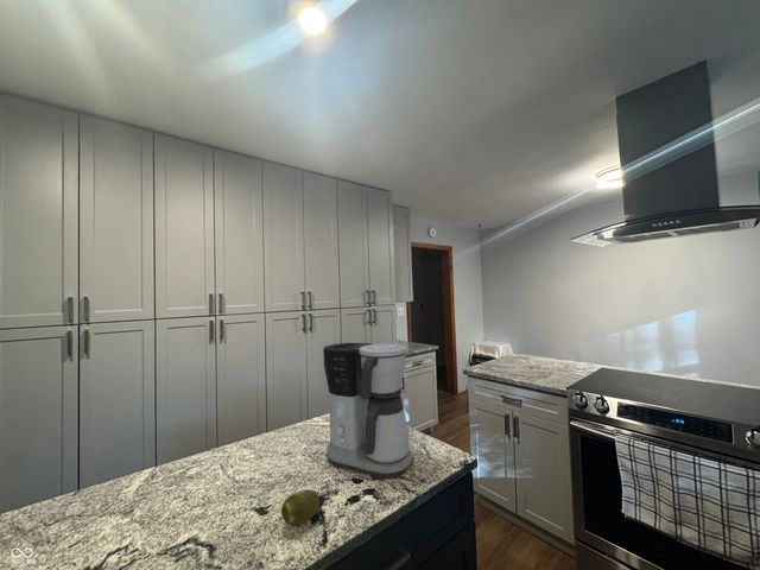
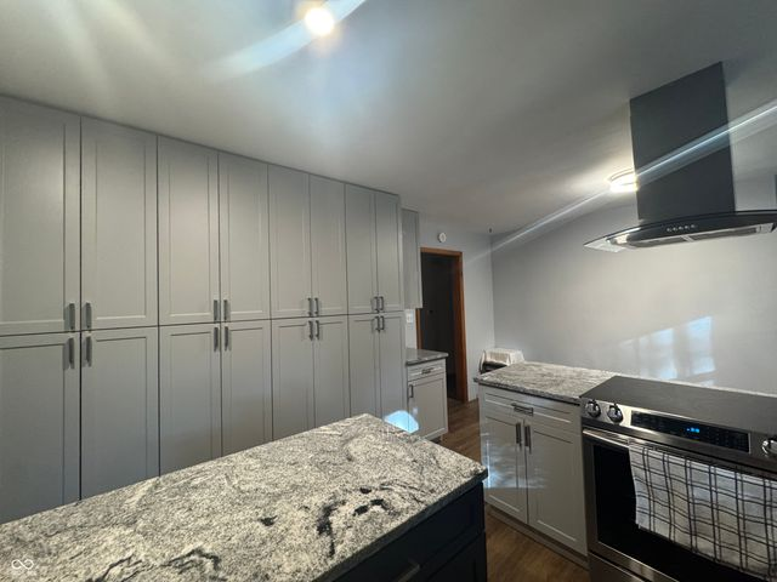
- fruit [280,488,321,527]
- coffee maker [322,342,413,480]
